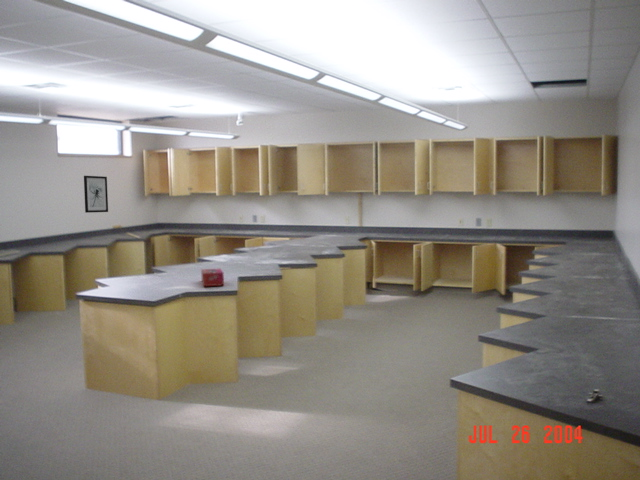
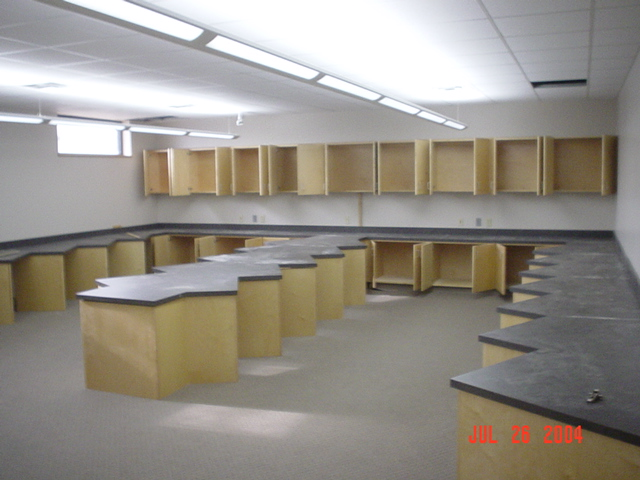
- tissue box [200,268,225,287]
- wall art [83,175,109,214]
